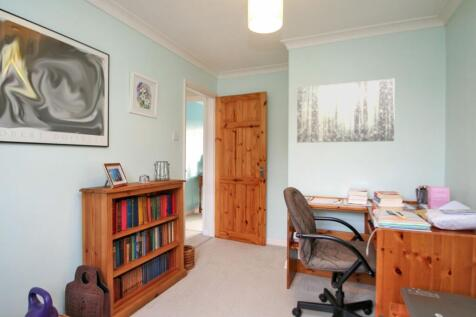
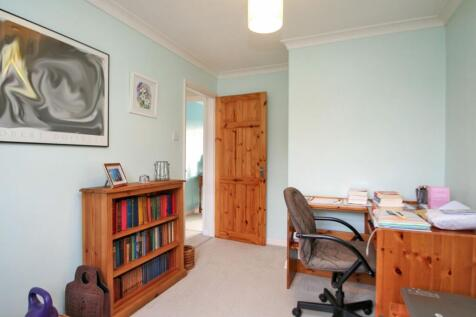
- wall art [296,78,396,144]
